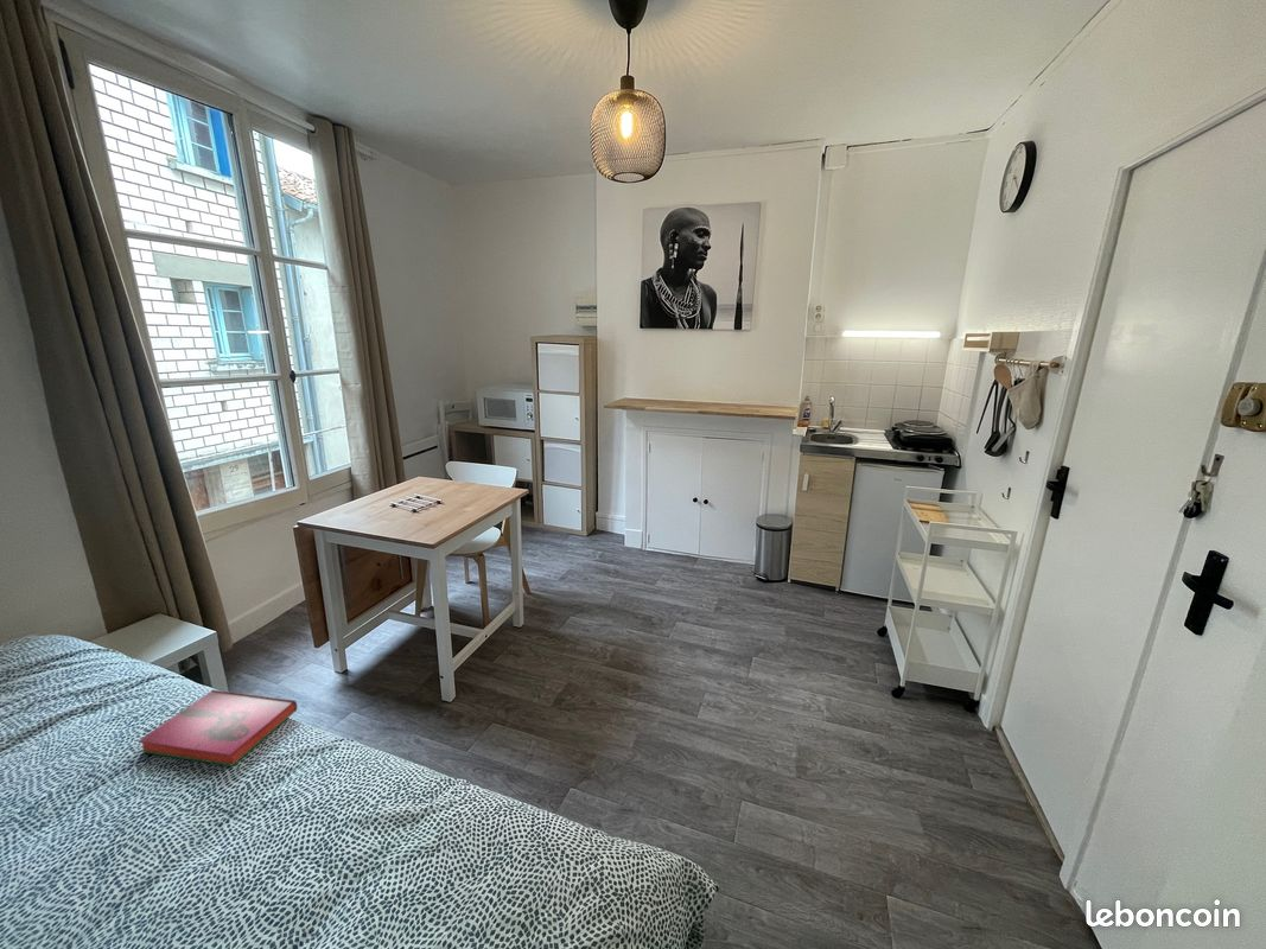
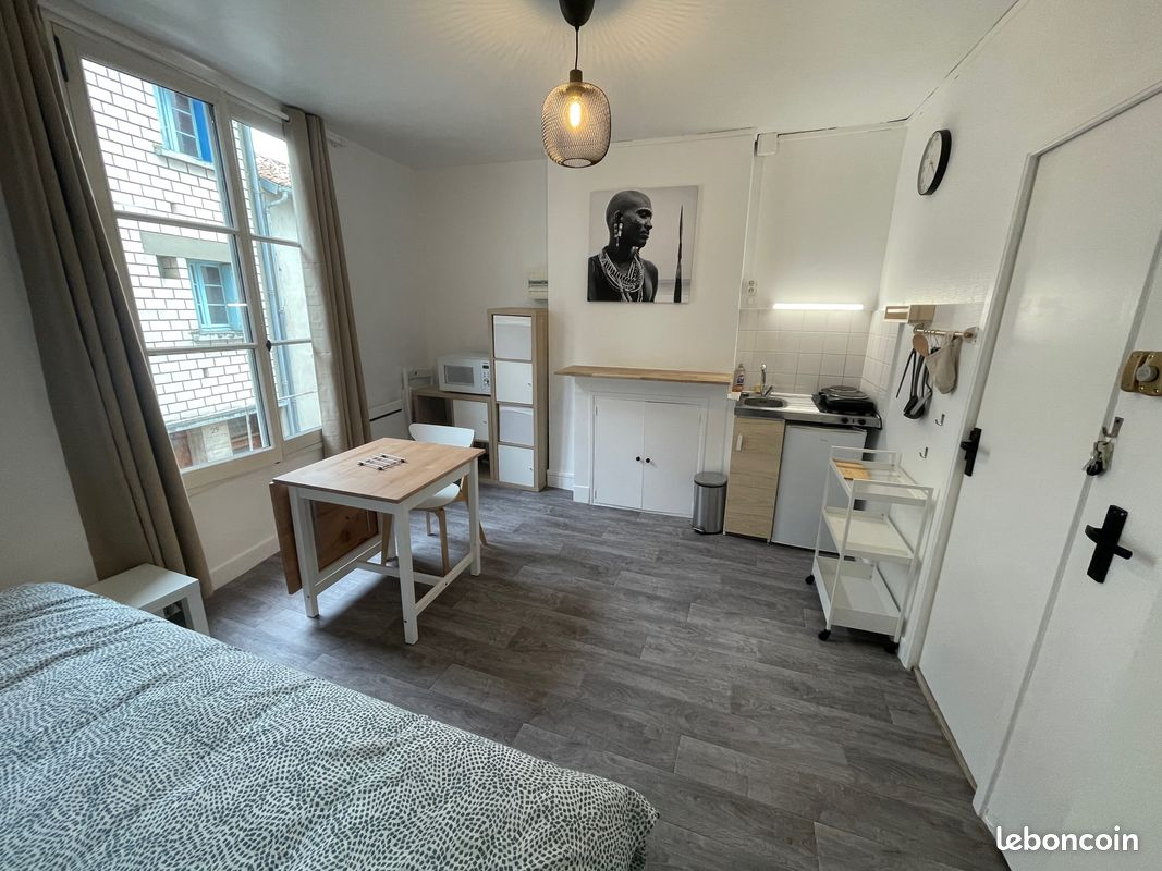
- hardback book [136,688,298,768]
